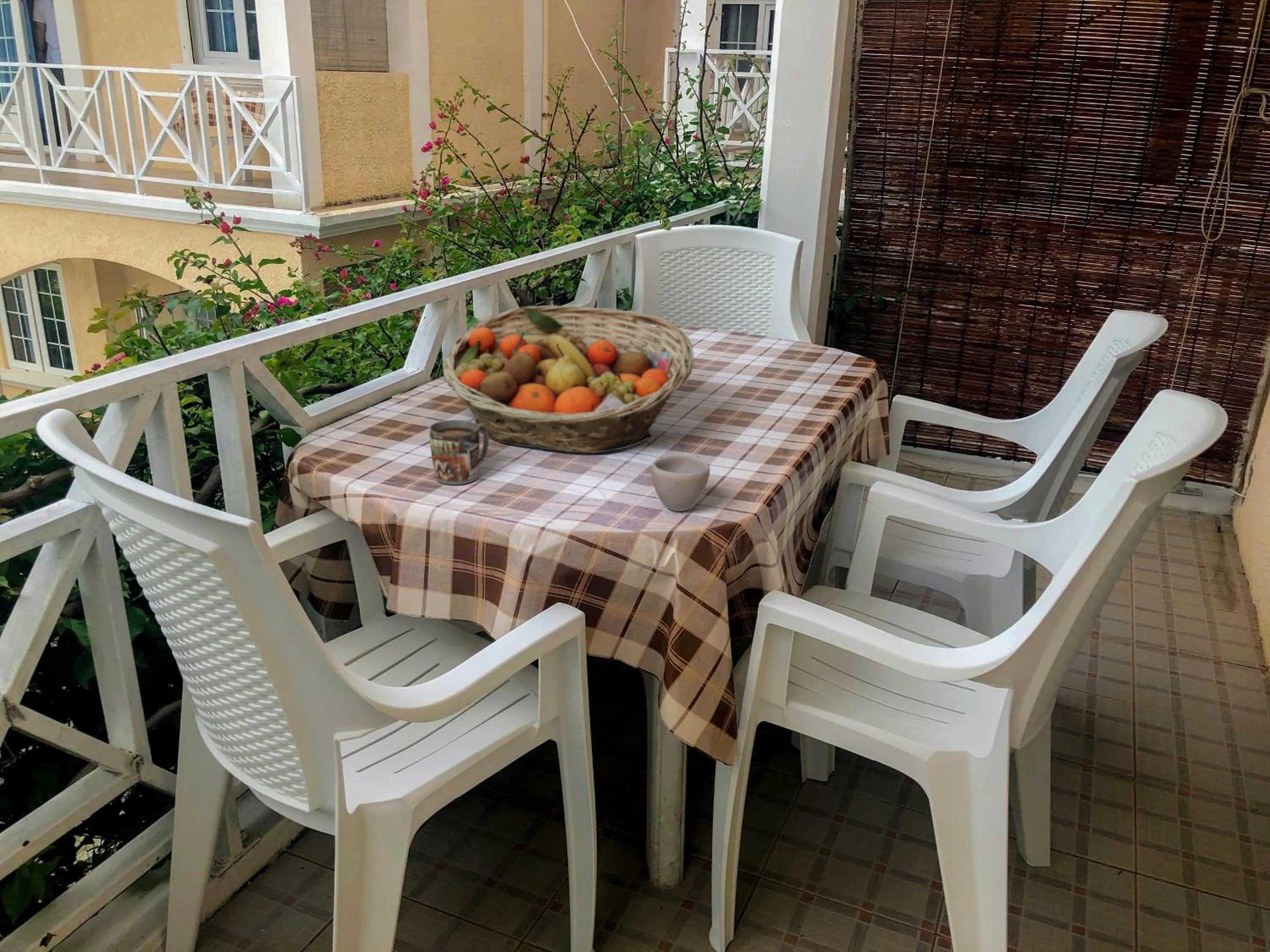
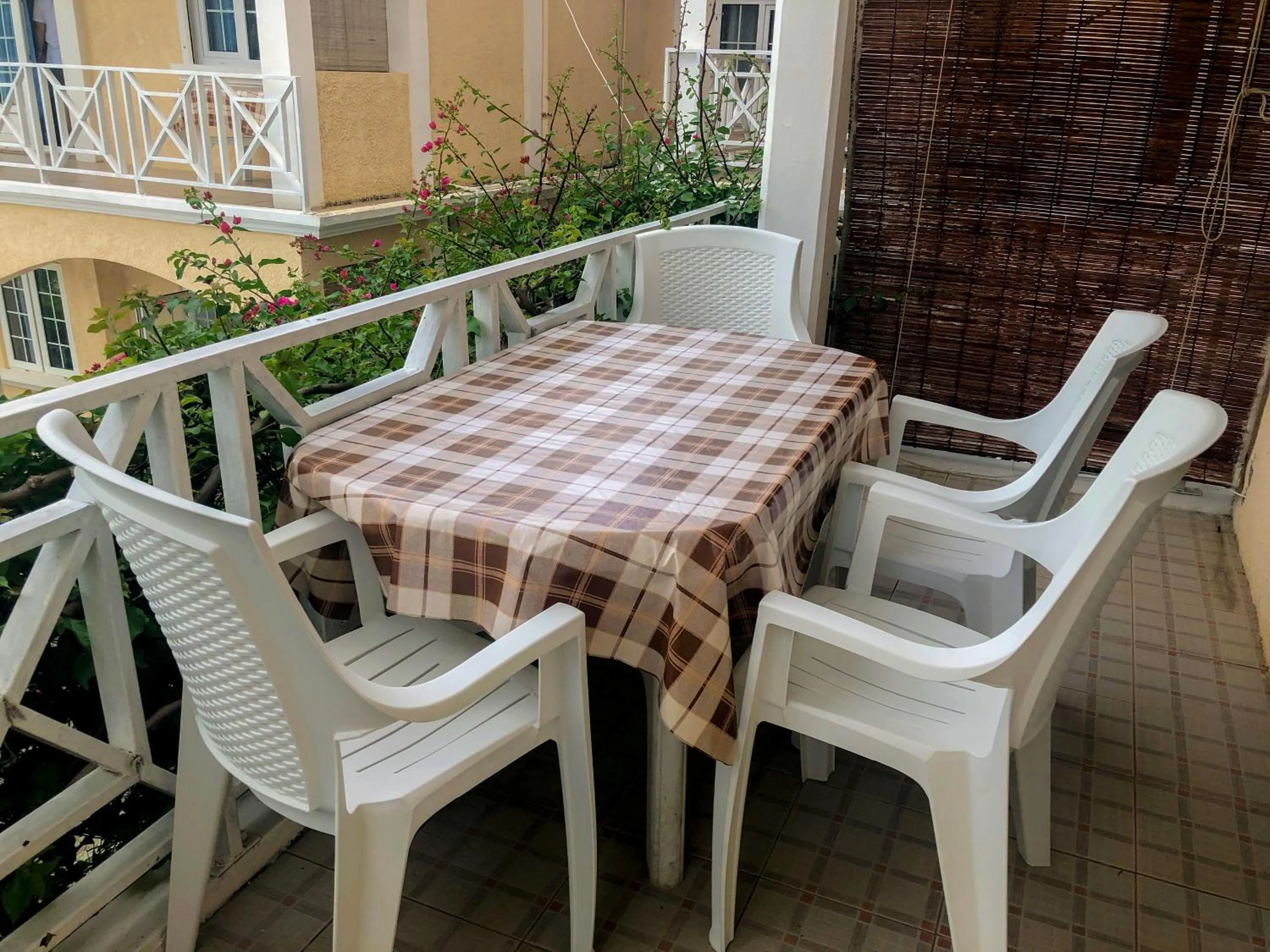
- cup [650,454,710,511]
- fruit basket [442,305,694,454]
- mug [429,420,489,485]
